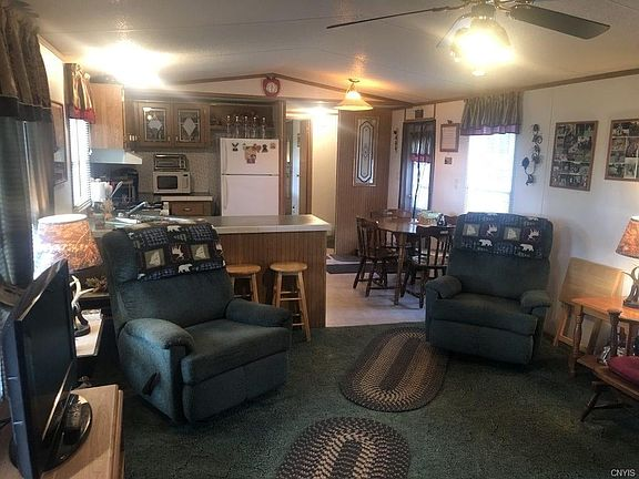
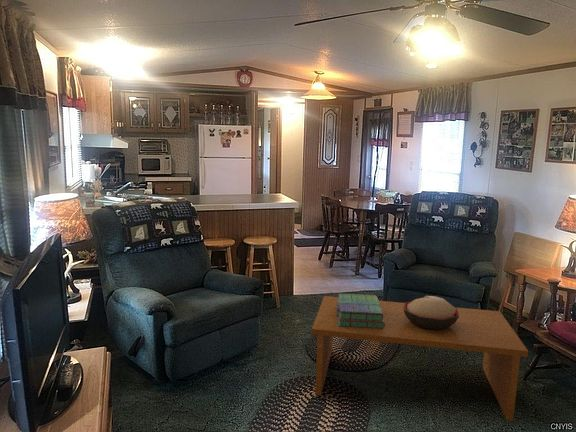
+ stack of books [336,293,385,328]
+ decorative bowl [403,295,459,331]
+ coffee table [311,295,529,422]
